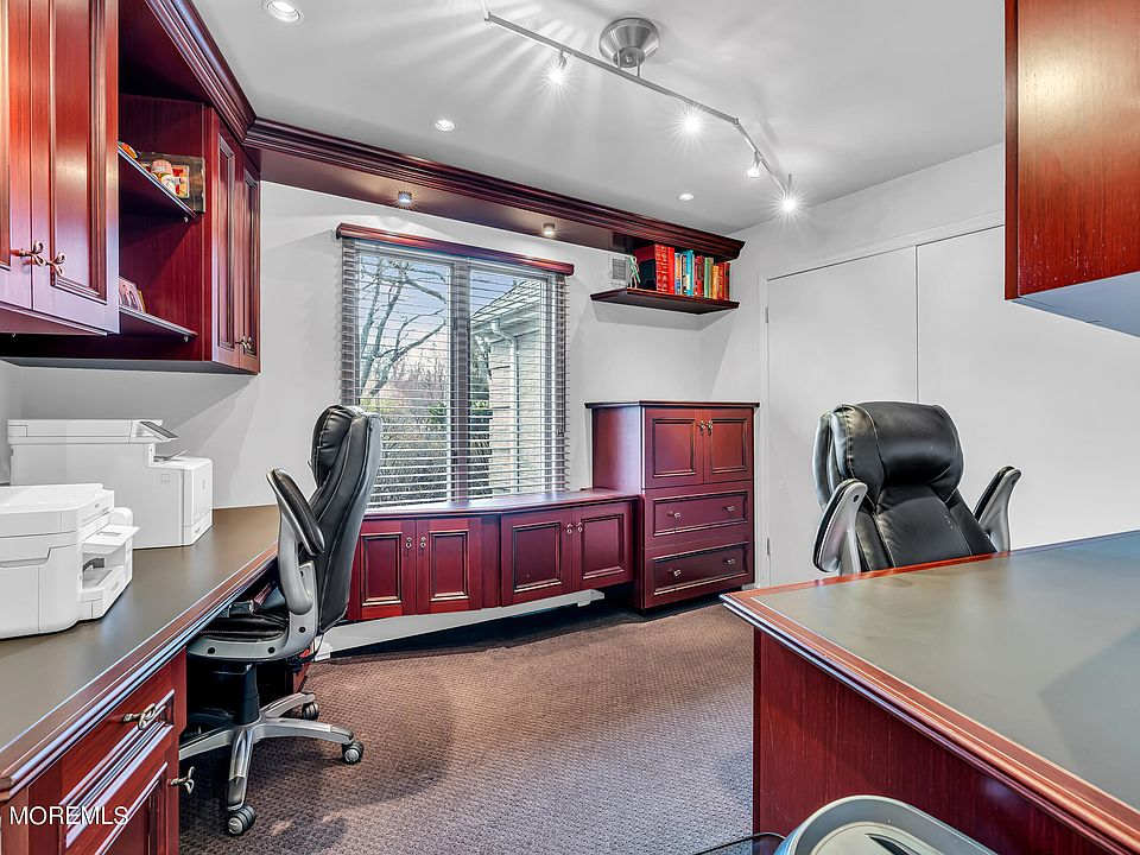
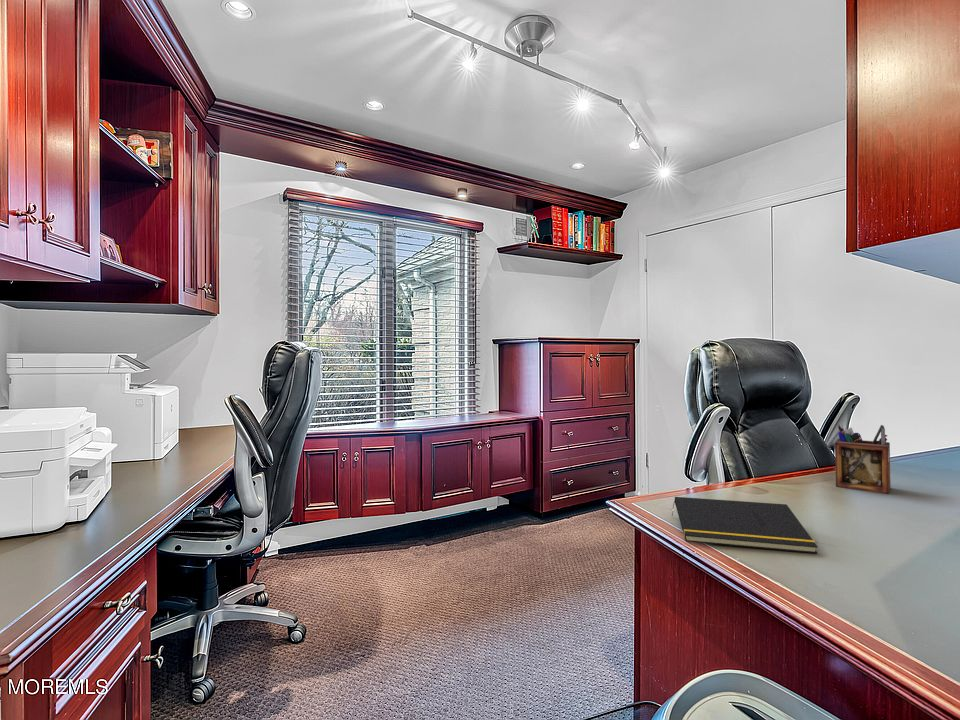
+ desk organizer [834,424,892,495]
+ notepad [671,496,819,554]
